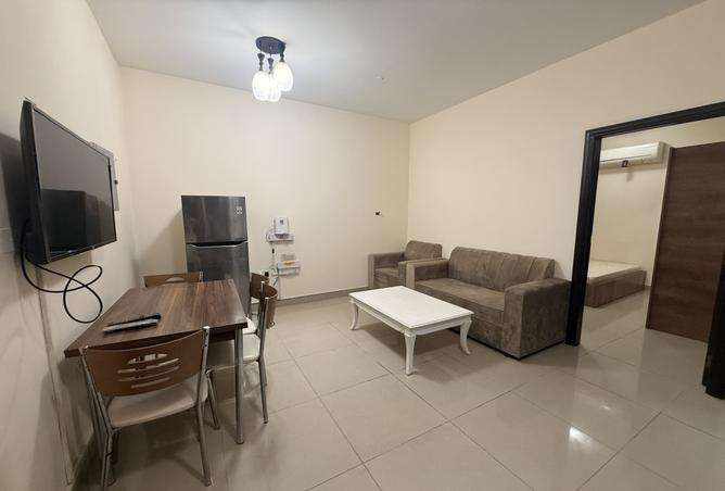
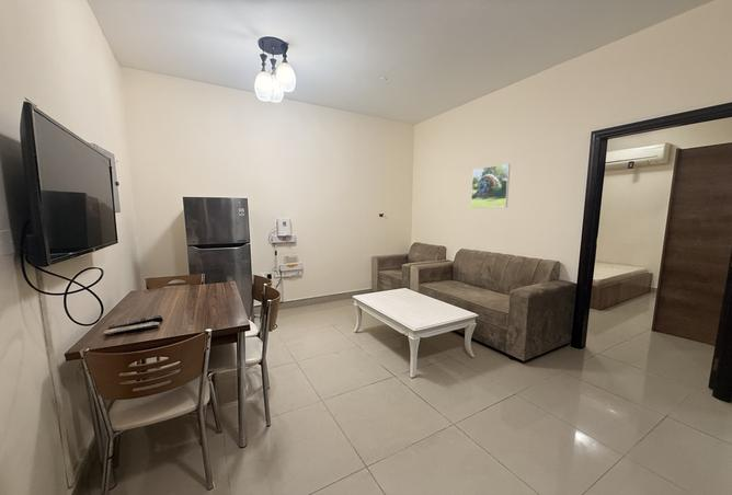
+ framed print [470,163,512,209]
